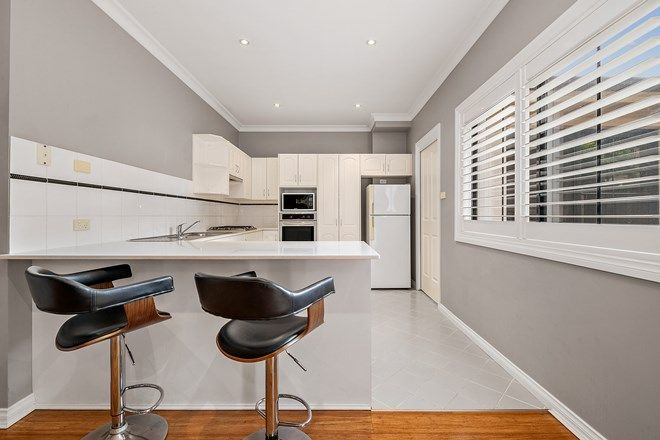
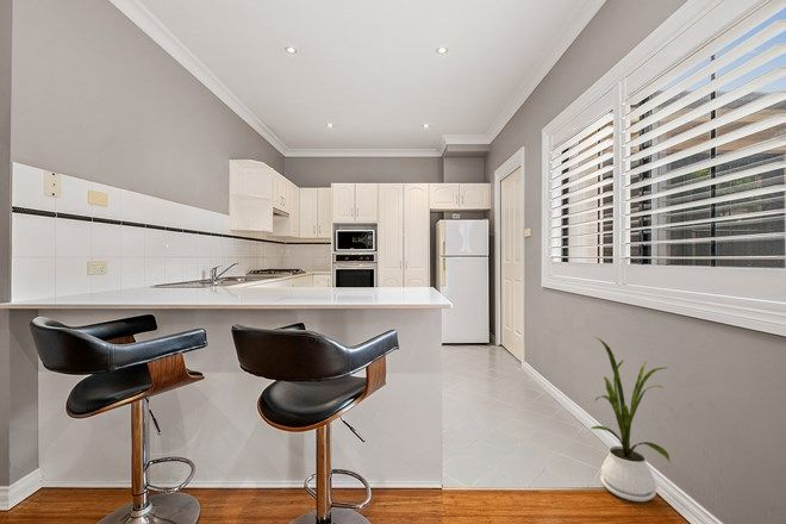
+ house plant [590,336,672,503]
